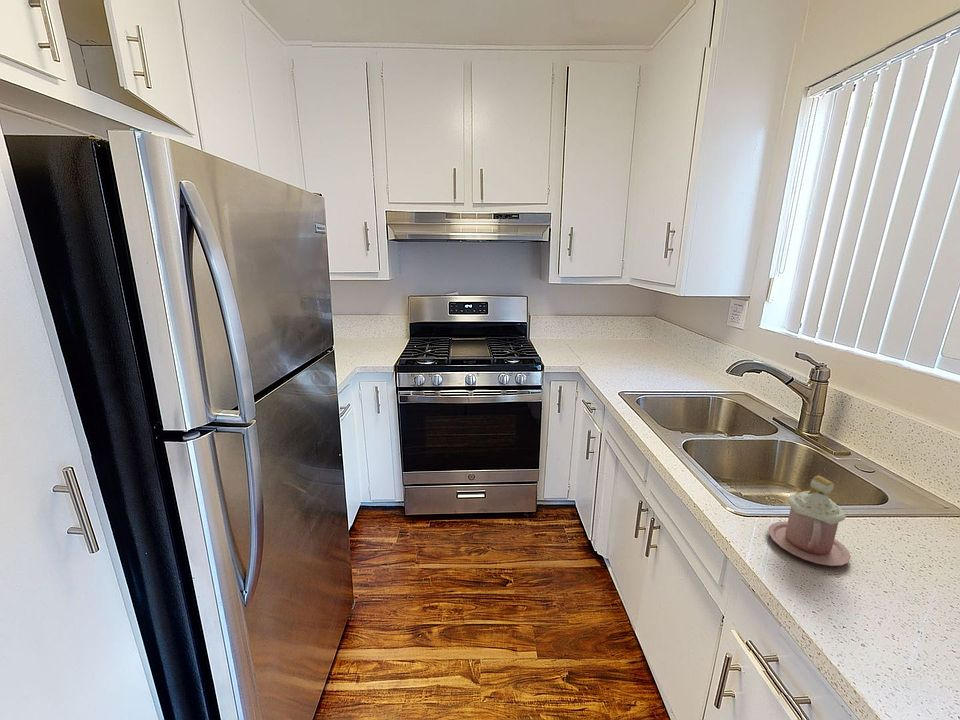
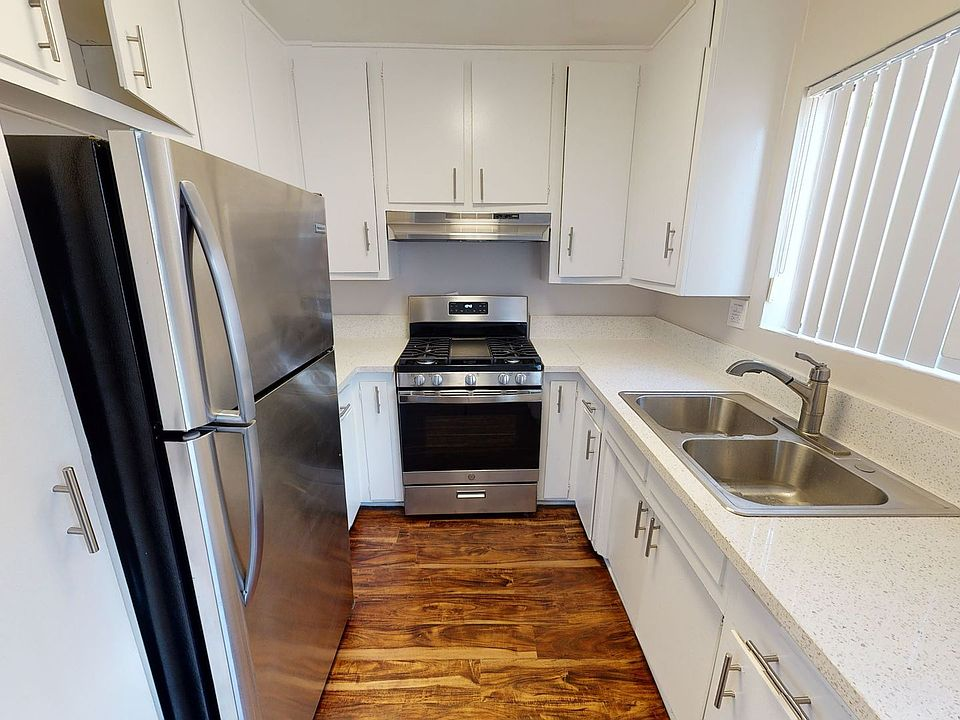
- mug [768,475,852,567]
